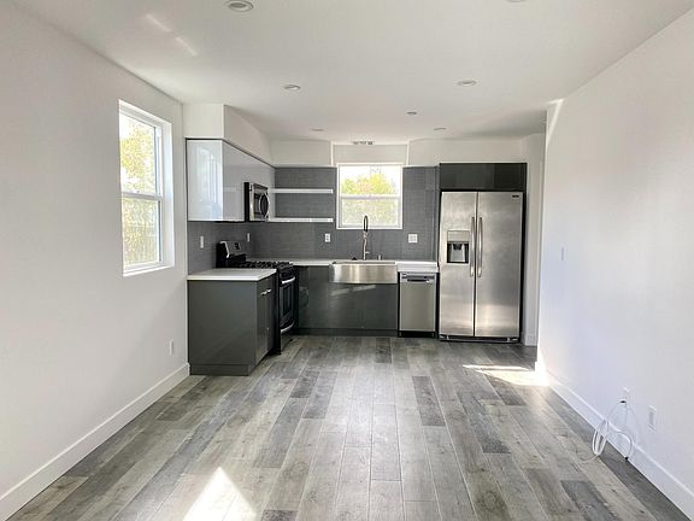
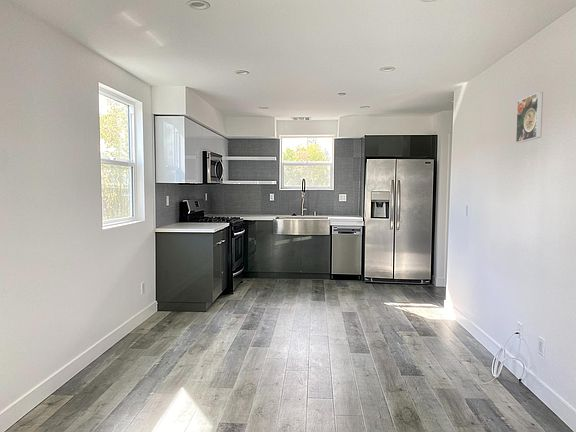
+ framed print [515,91,544,144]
